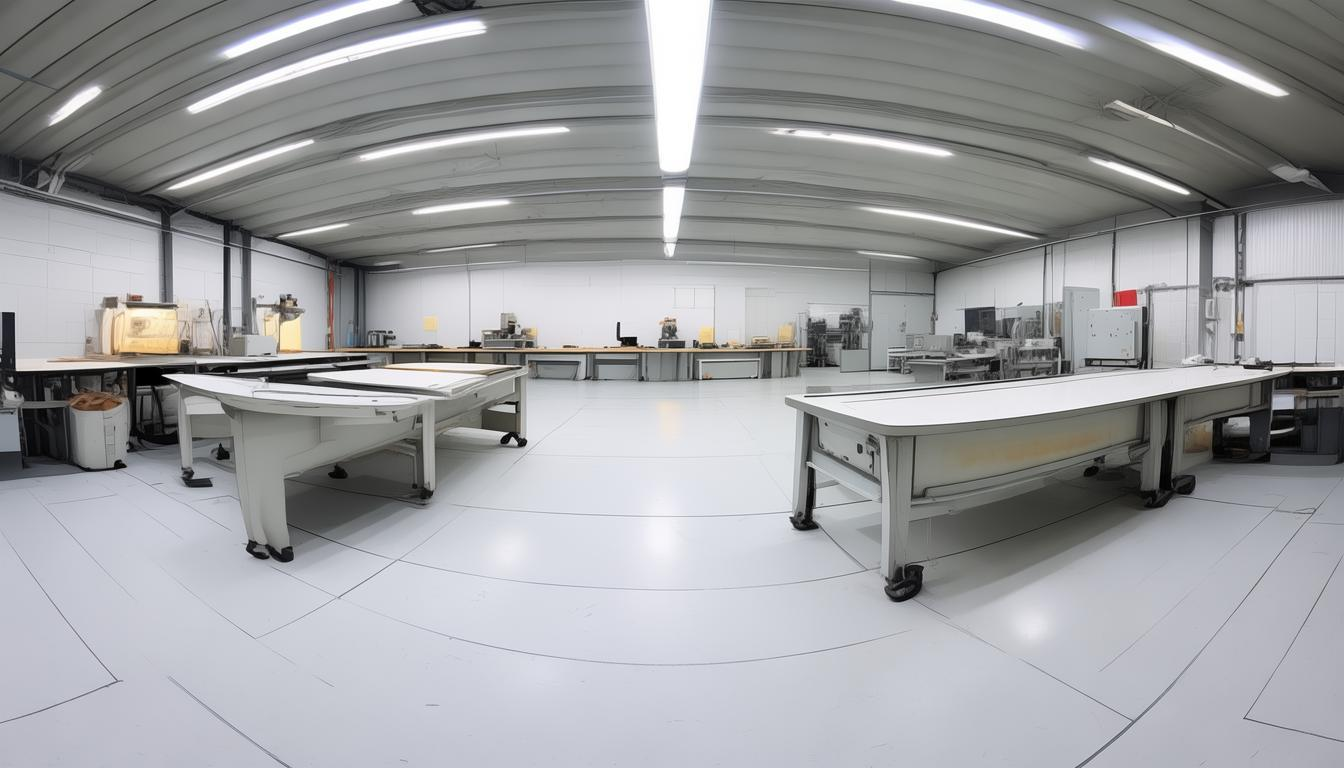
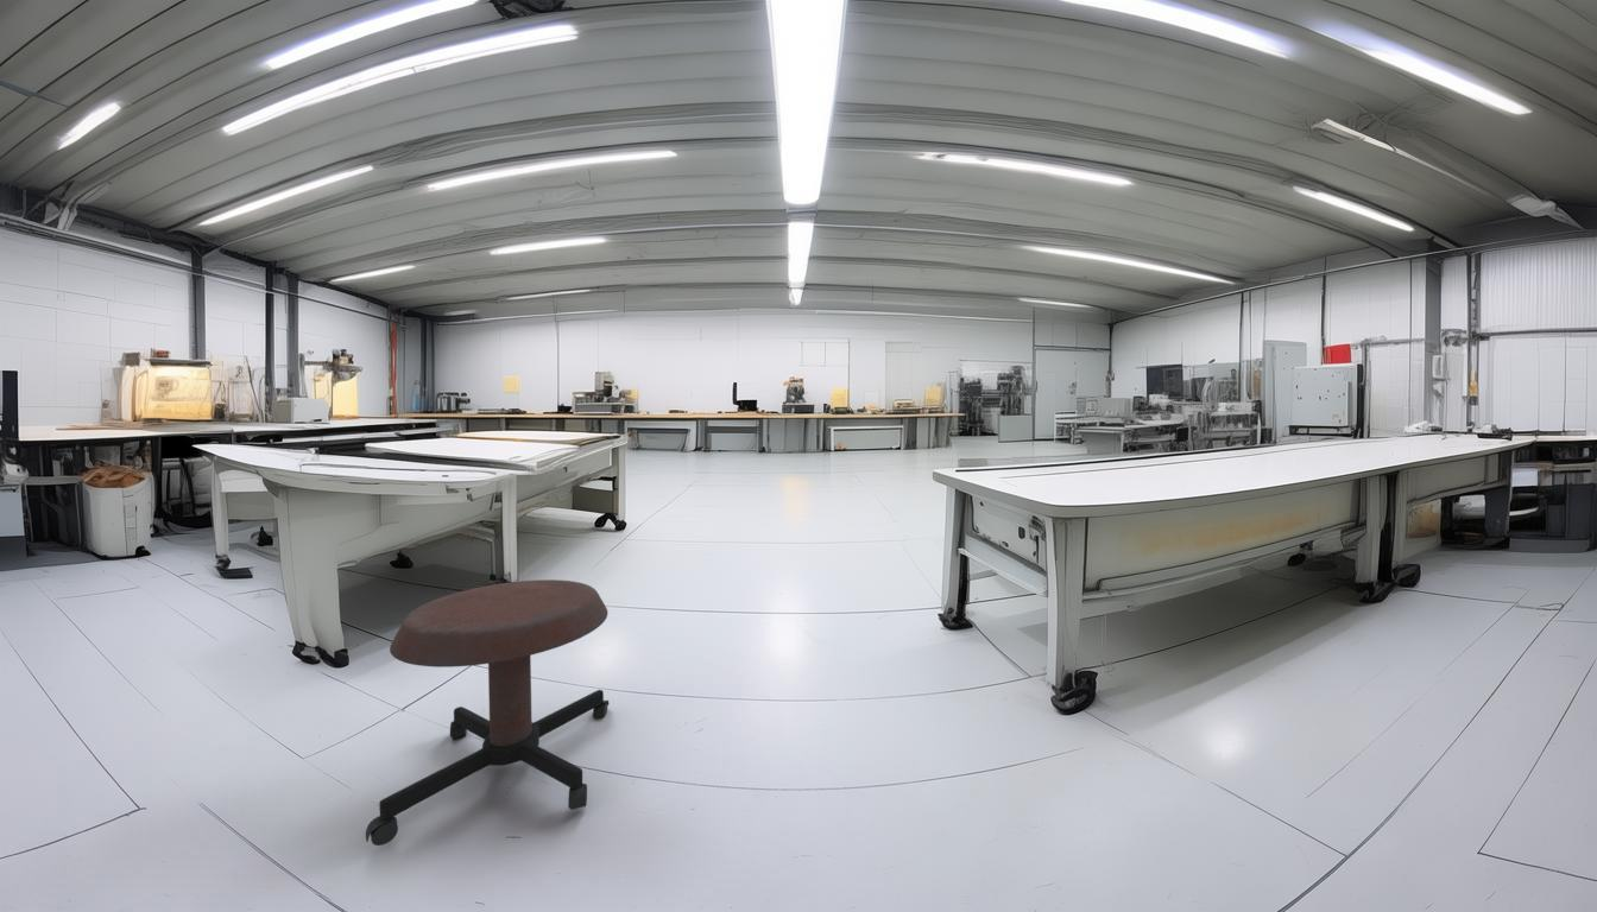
+ stool [365,578,610,847]
